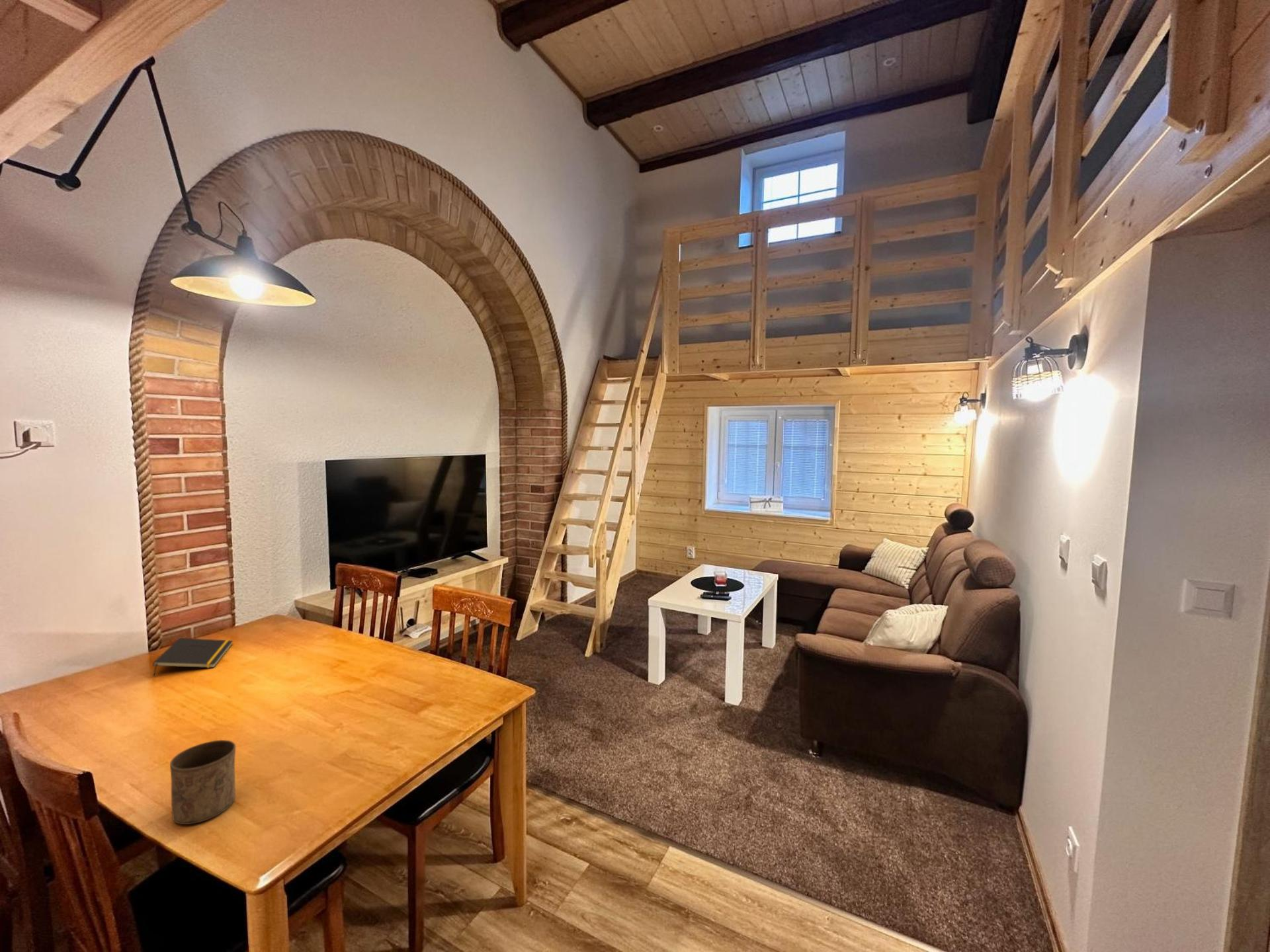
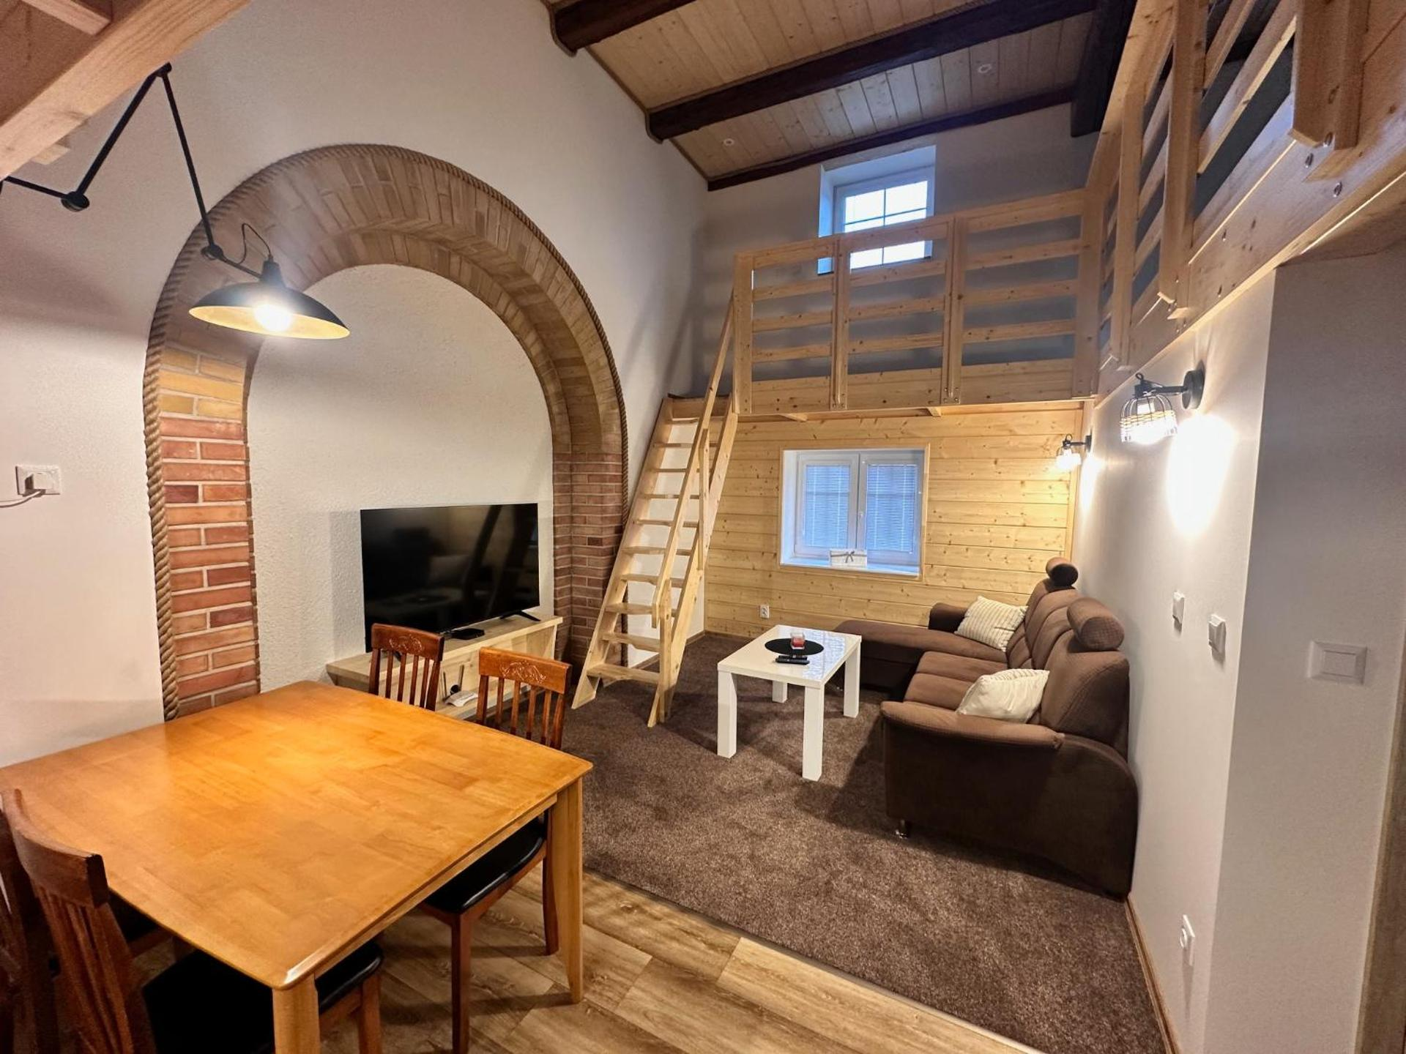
- cup [169,739,236,825]
- notepad [152,637,233,677]
